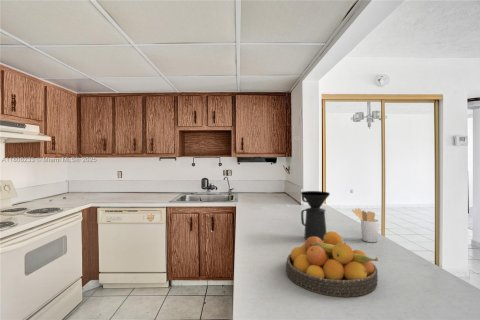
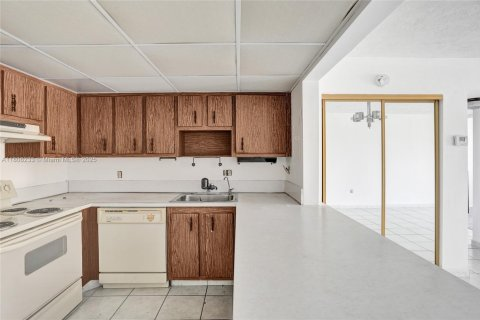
- utensil holder [351,208,380,243]
- fruit bowl [285,230,379,298]
- coffee maker [300,190,331,241]
